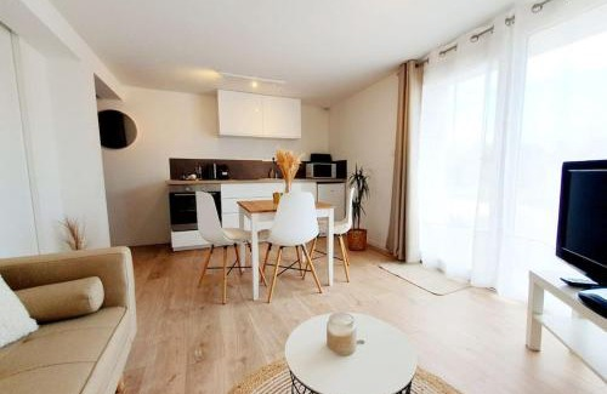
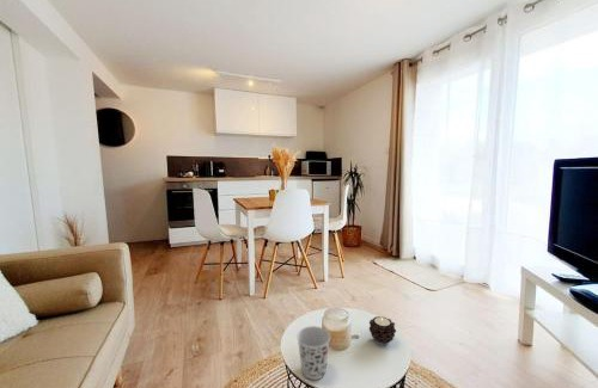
+ cup [295,325,331,381]
+ candle [368,315,397,346]
